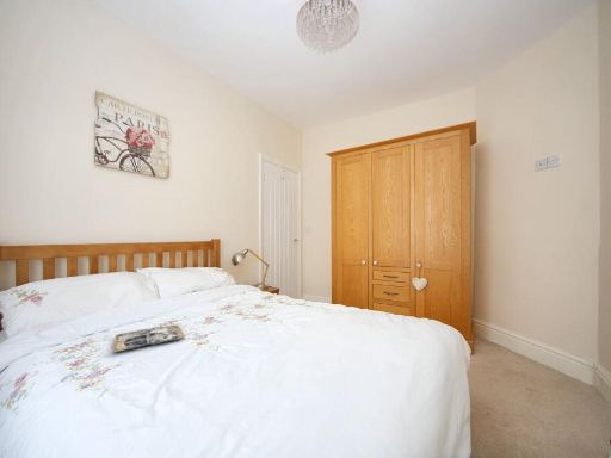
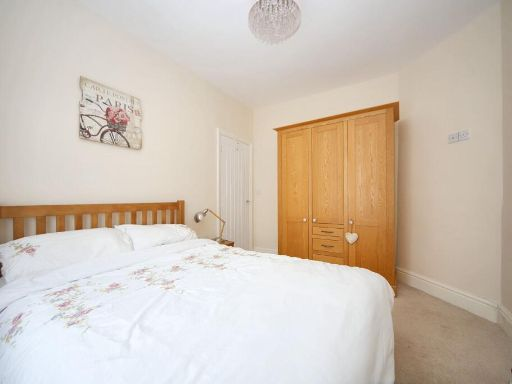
- magazine [110,323,184,353]
